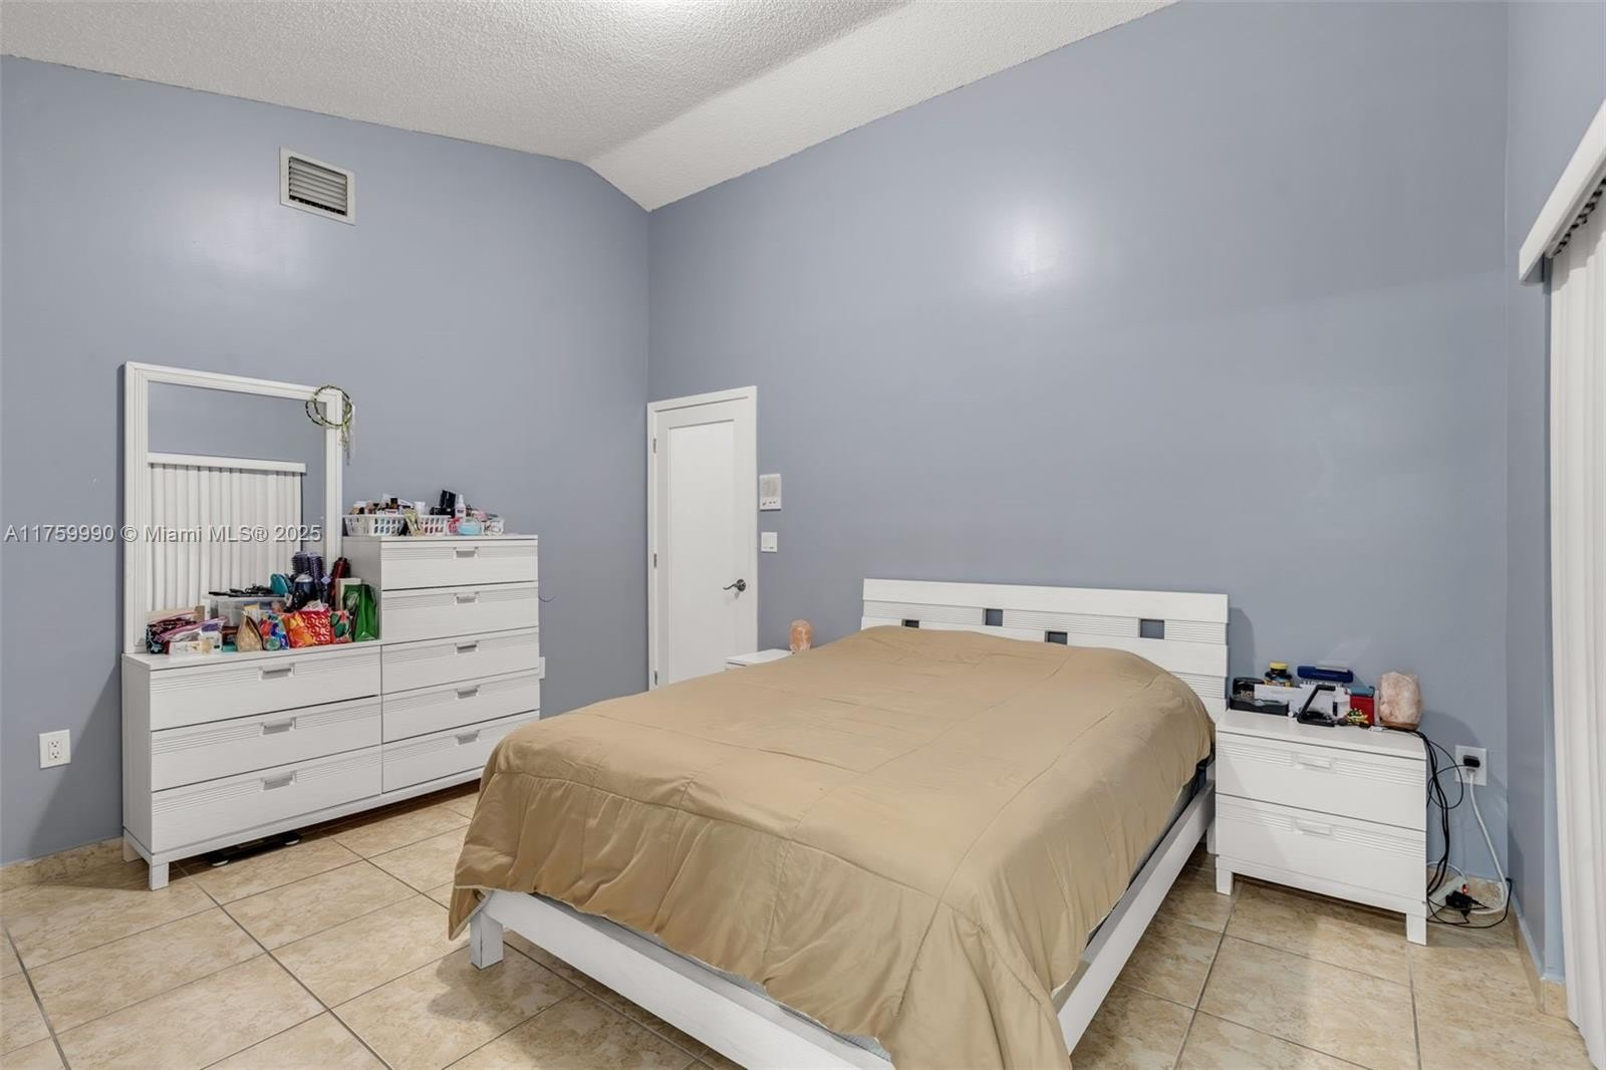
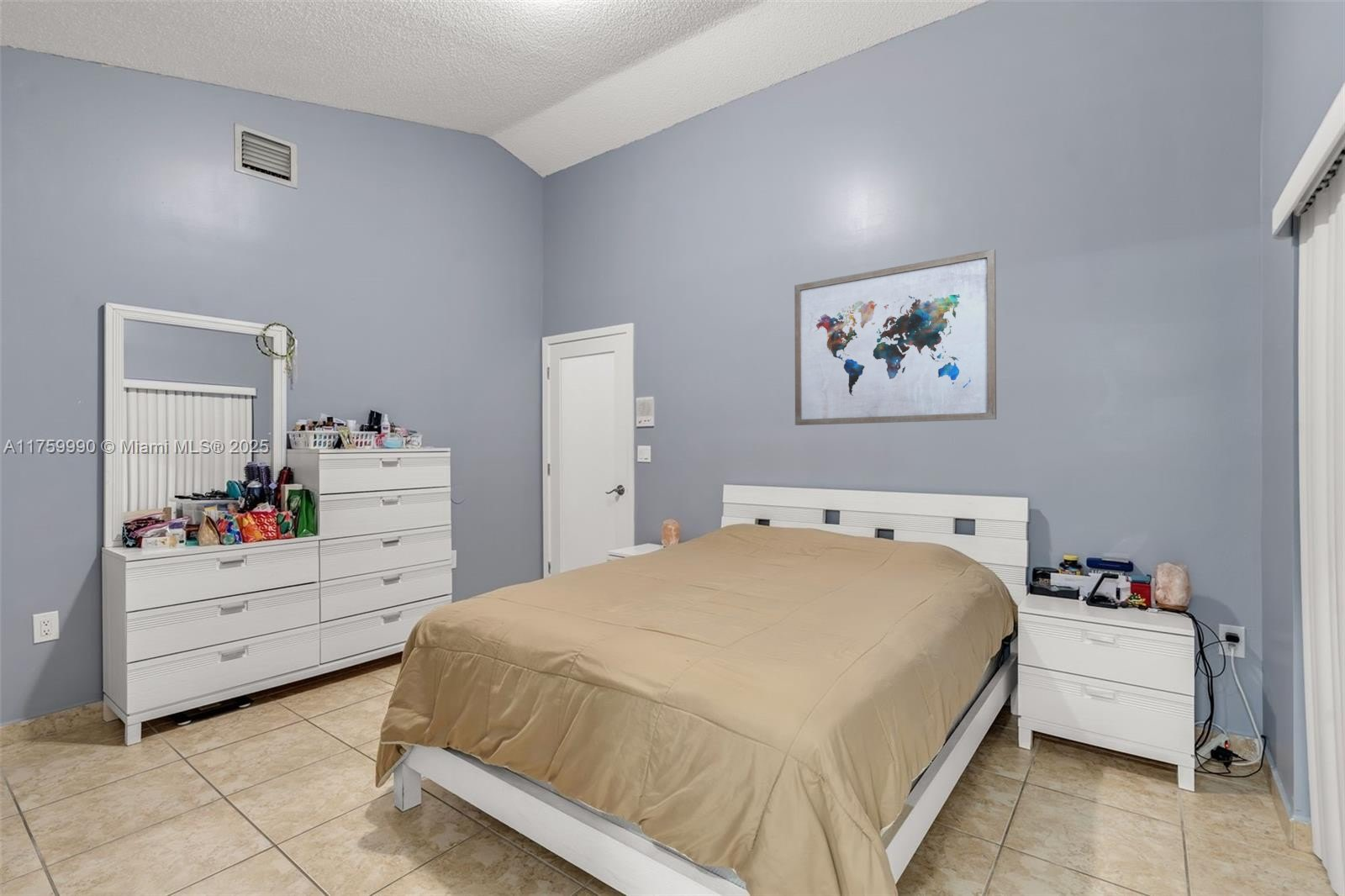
+ wall art [794,248,997,426]
